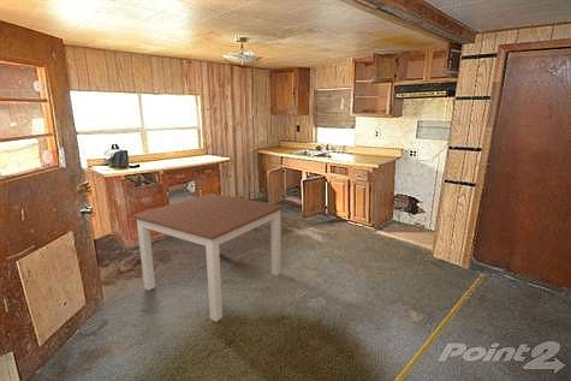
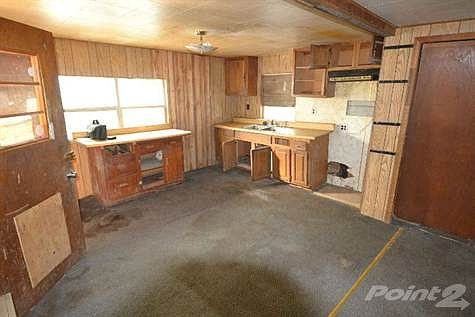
- dining table [131,192,285,322]
